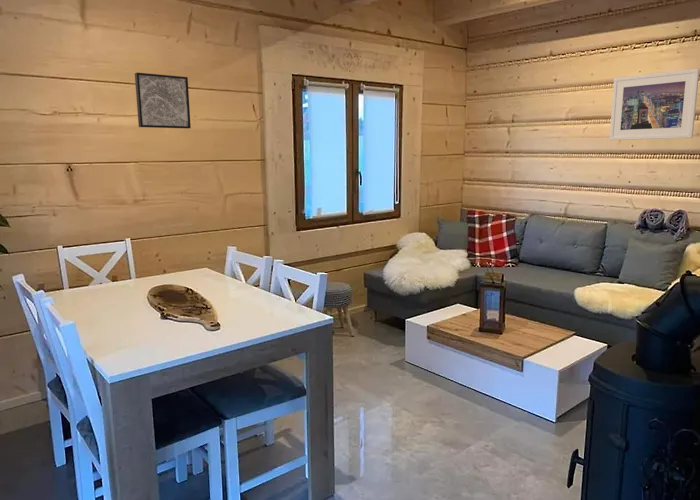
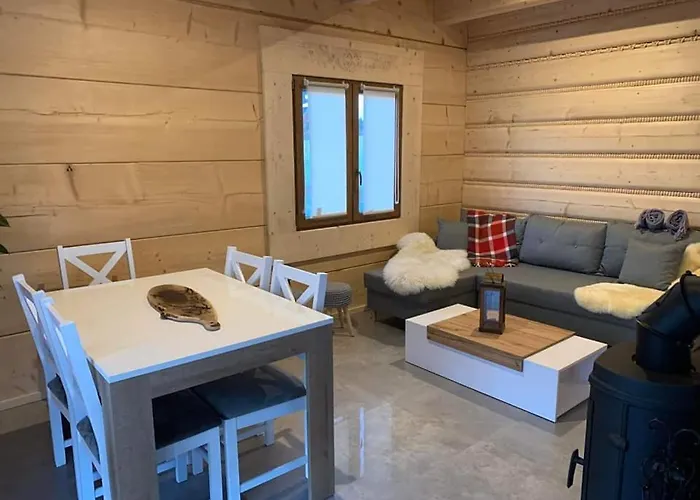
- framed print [609,68,700,141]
- wall art [134,72,192,129]
